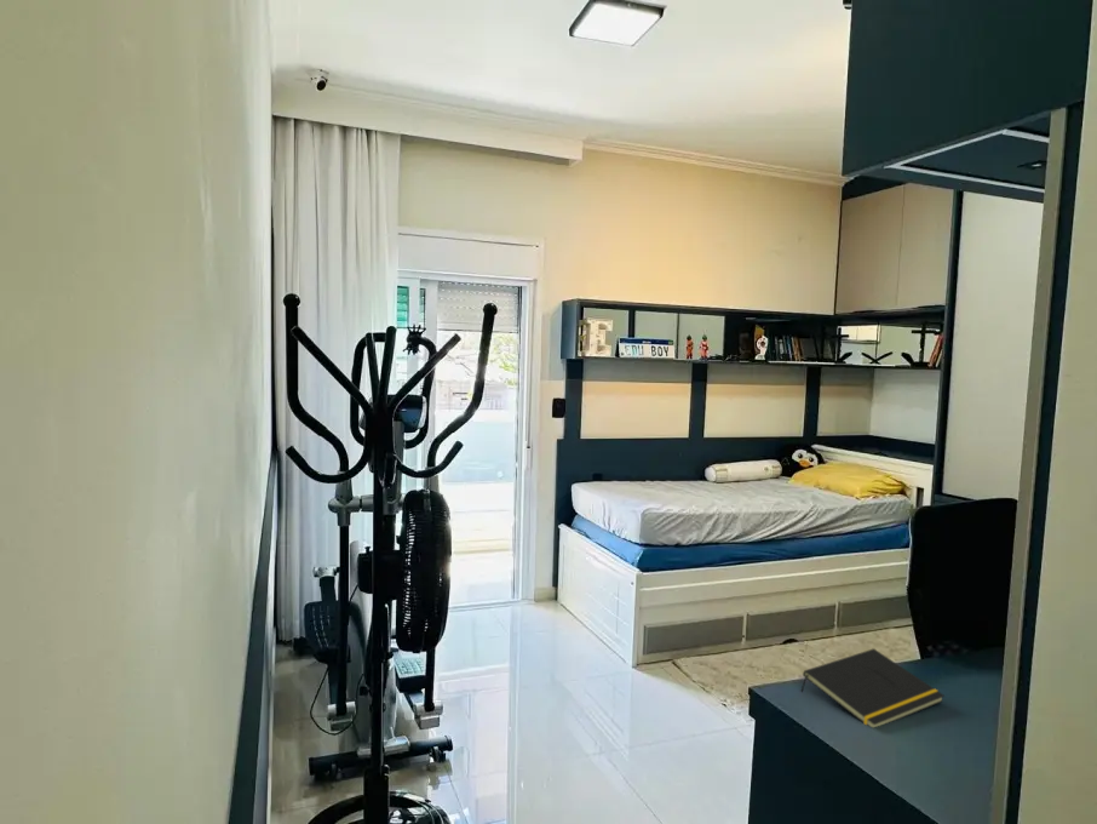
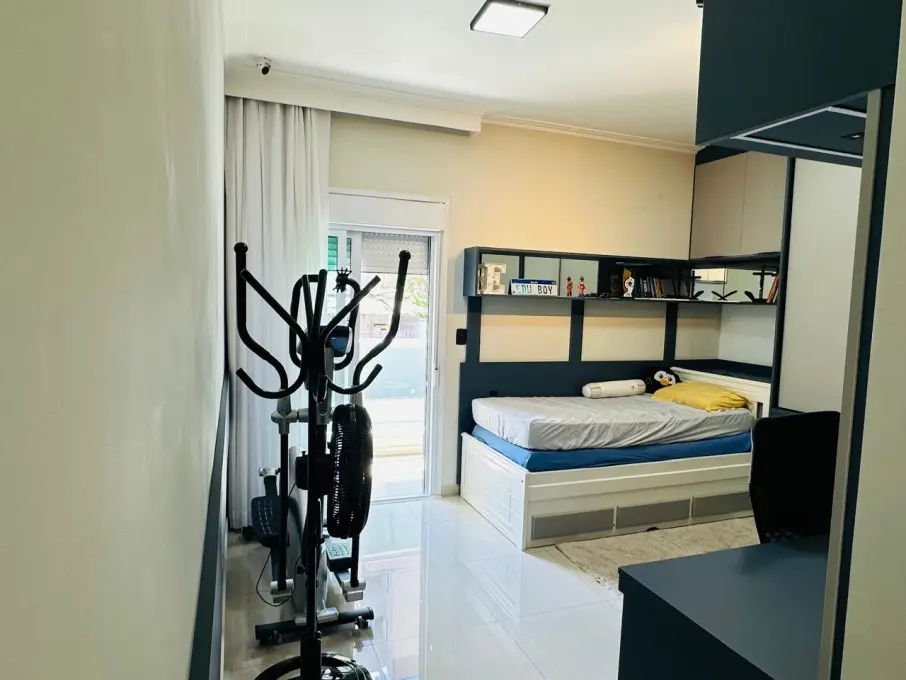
- notepad [799,647,946,728]
